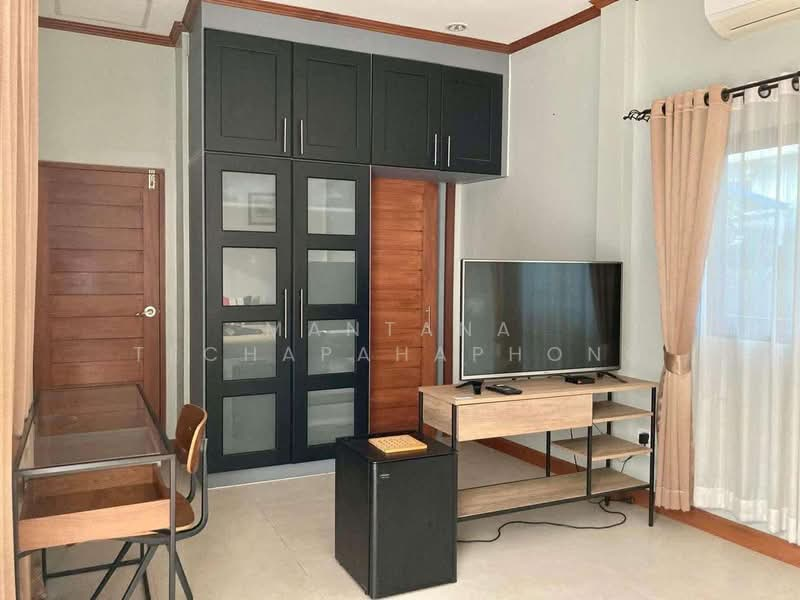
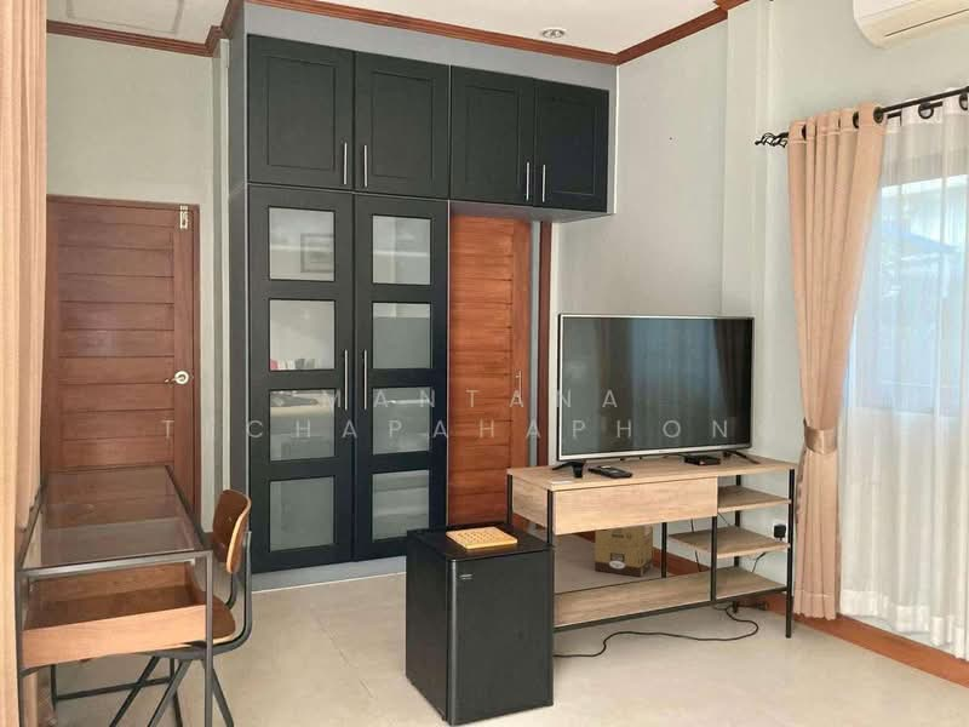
+ cardboard box [594,525,654,578]
